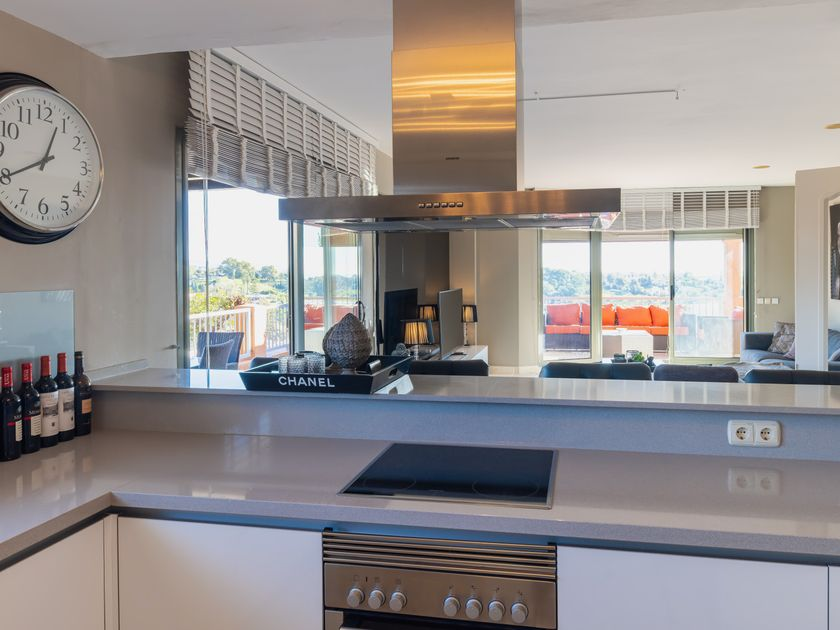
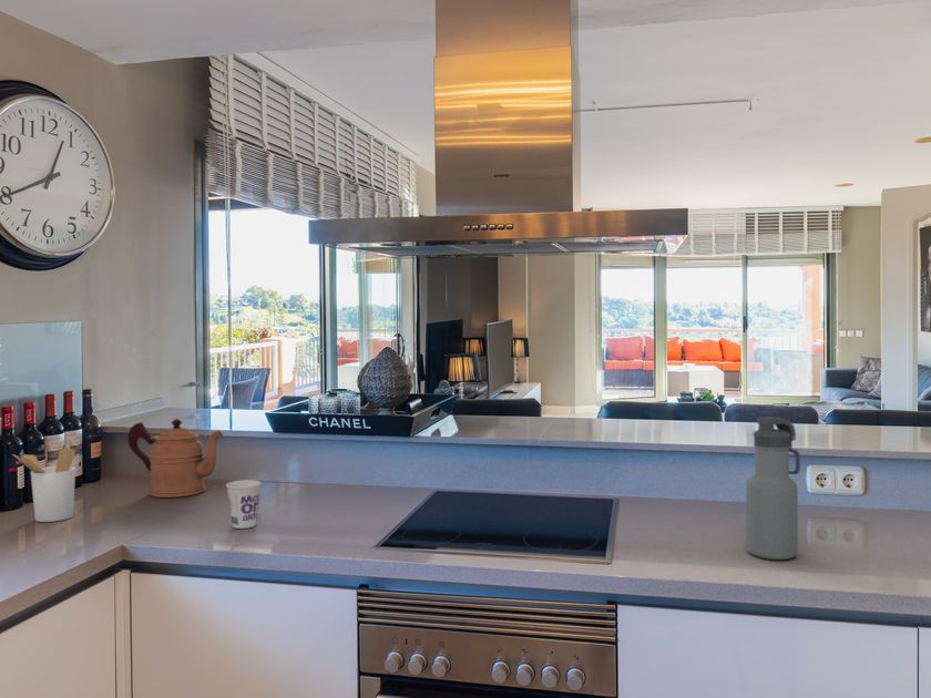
+ cup [225,479,263,530]
+ utensil holder [11,446,76,523]
+ water bottle [745,415,801,561]
+ coffeepot [126,418,224,499]
